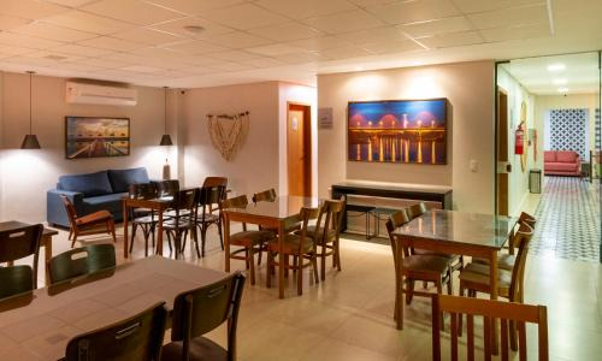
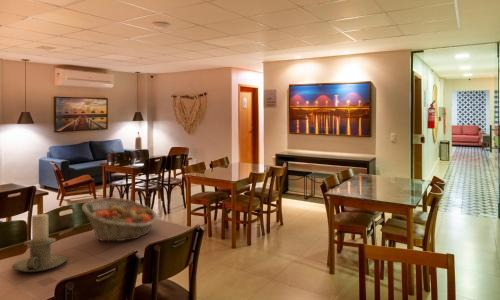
+ fruit basket [81,197,159,242]
+ candle holder [11,213,68,273]
